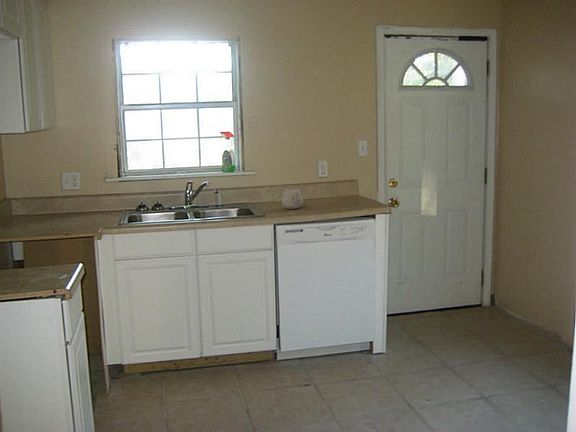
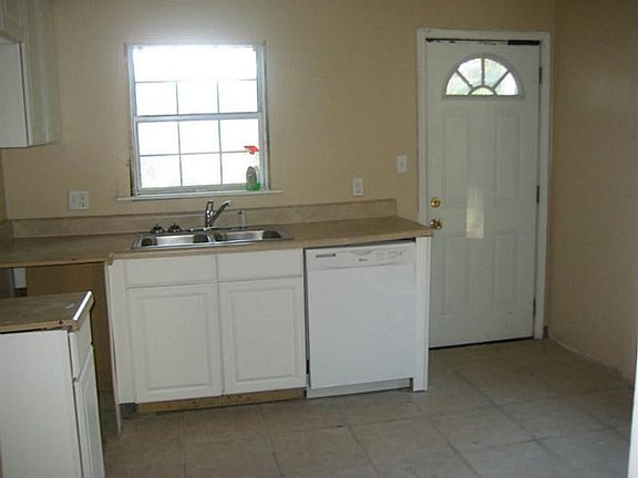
- teapot [281,185,304,210]
